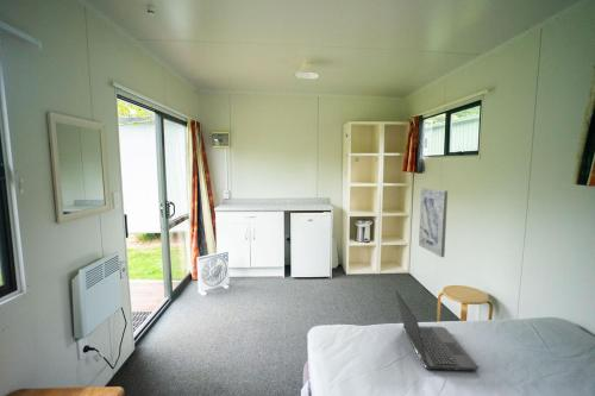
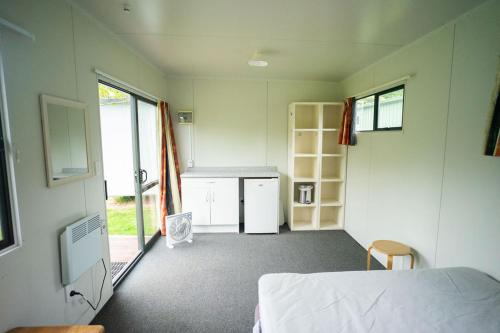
- laptop computer [394,288,480,372]
- wall art [418,187,449,258]
